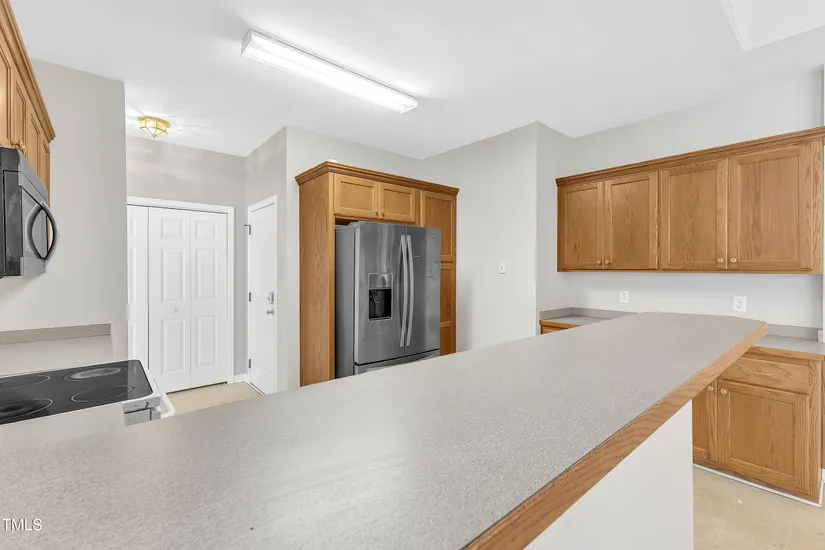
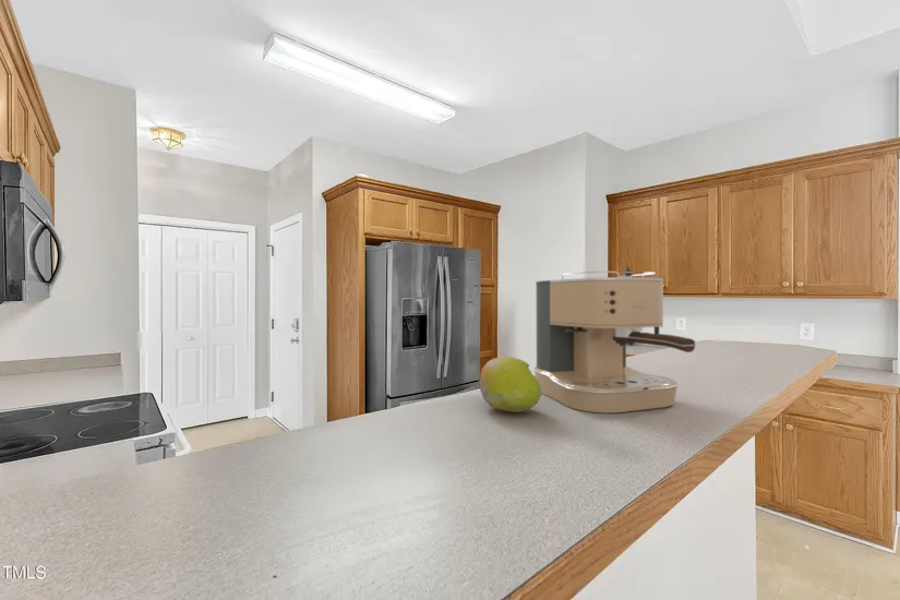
+ fruit [479,356,542,413]
+ coffee maker [532,267,697,413]
